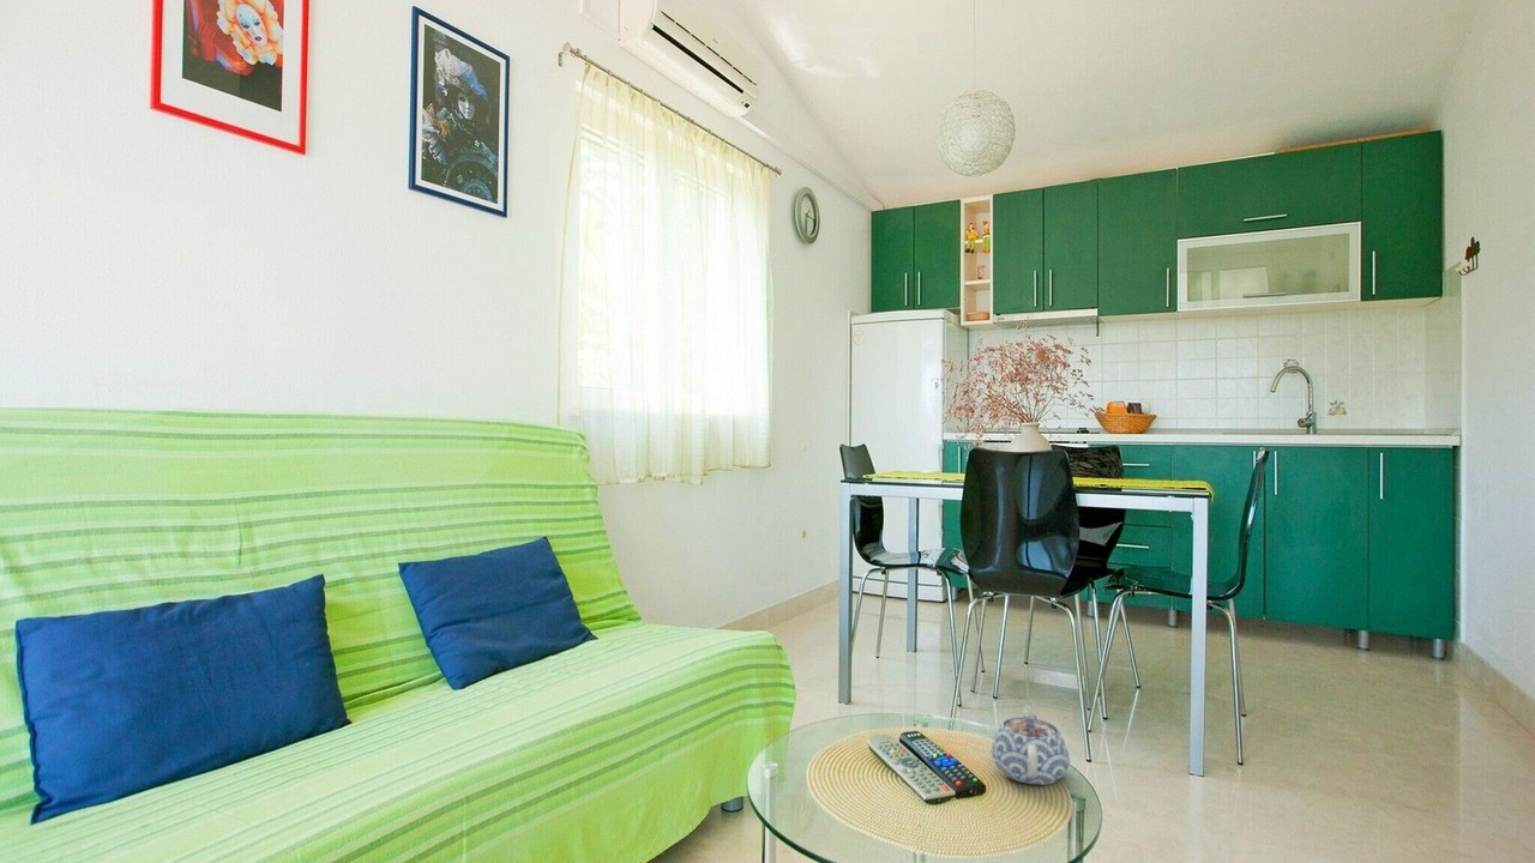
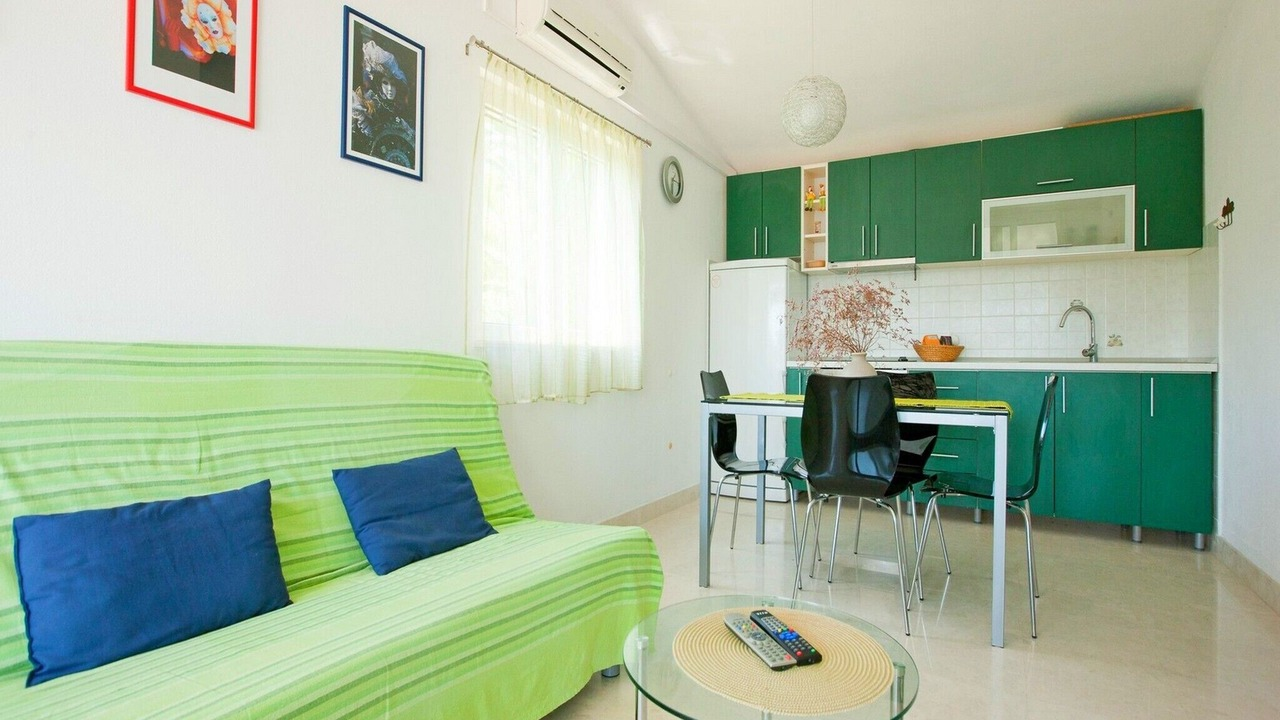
- teapot [989,705,1071,786]
